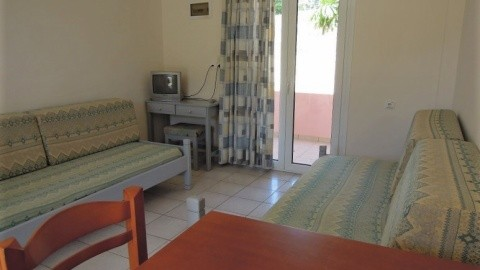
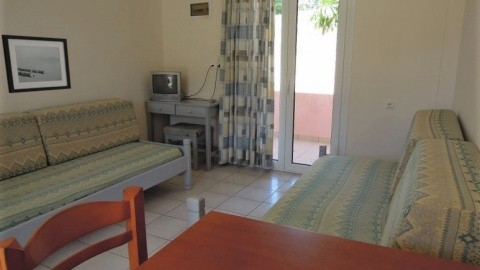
+ wall art [0,34,72,94]
